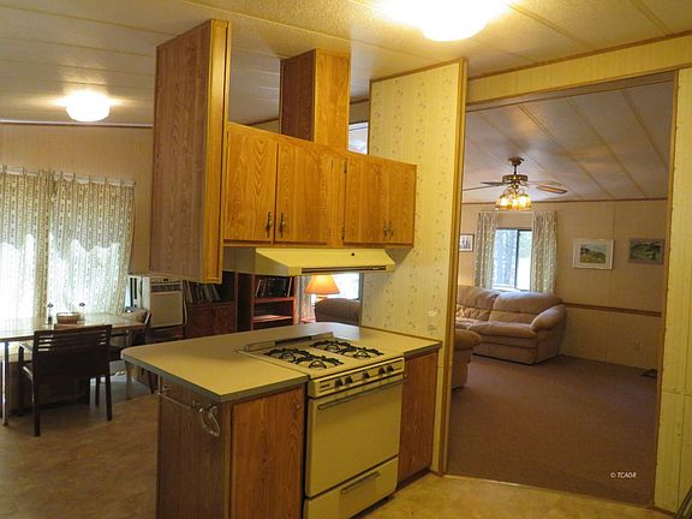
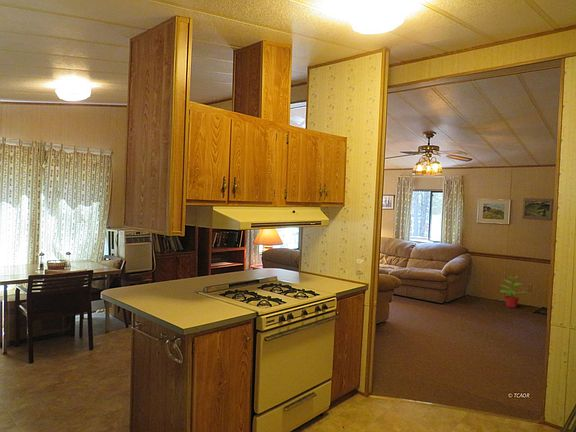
+ potted plant [498,274,528,309]
